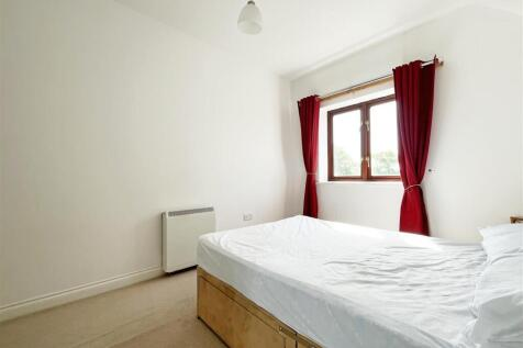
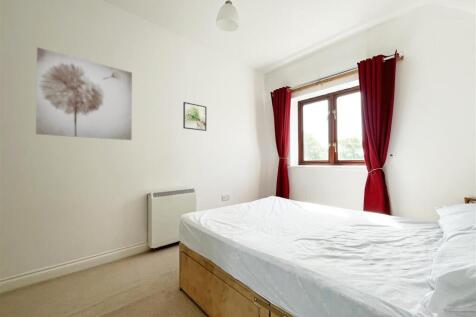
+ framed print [182,101,208,132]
+ wall art [35,46,133,141]
